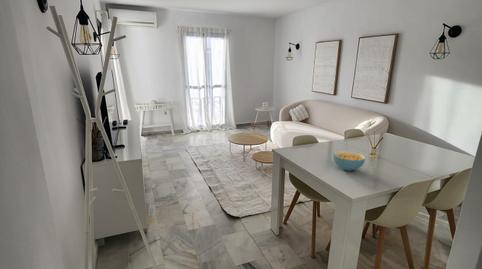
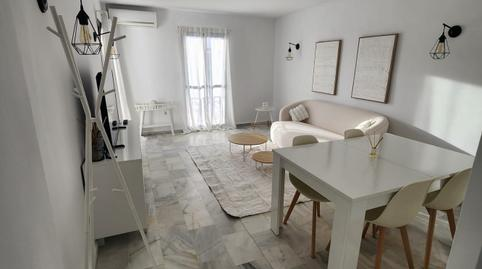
- cereal bowl [333,150,366,172]
